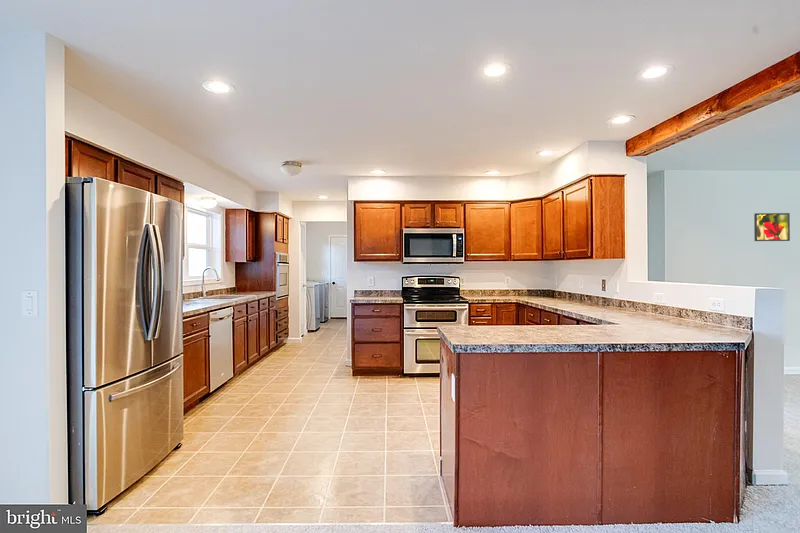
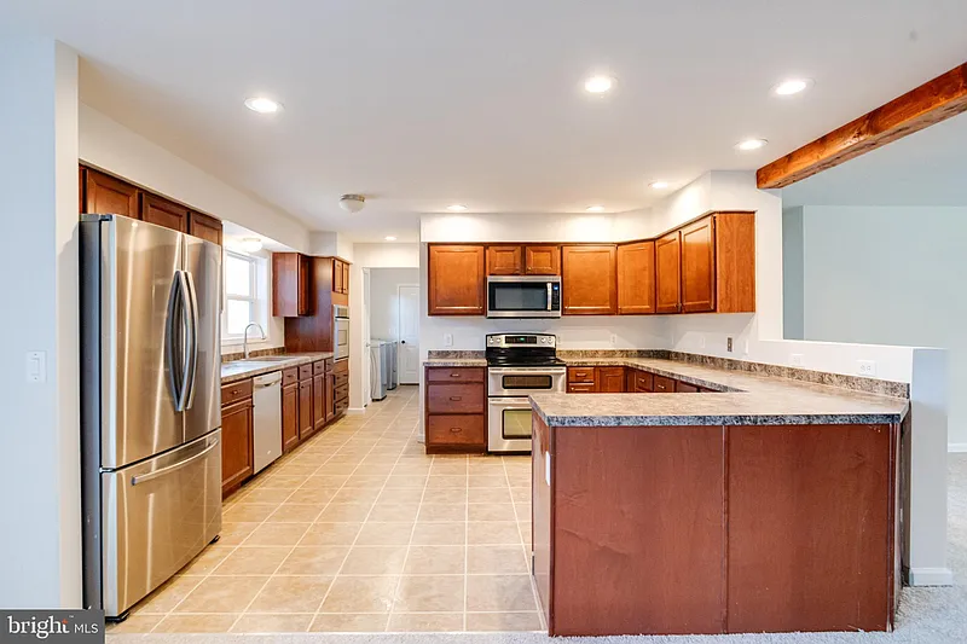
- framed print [753,212,791,242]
